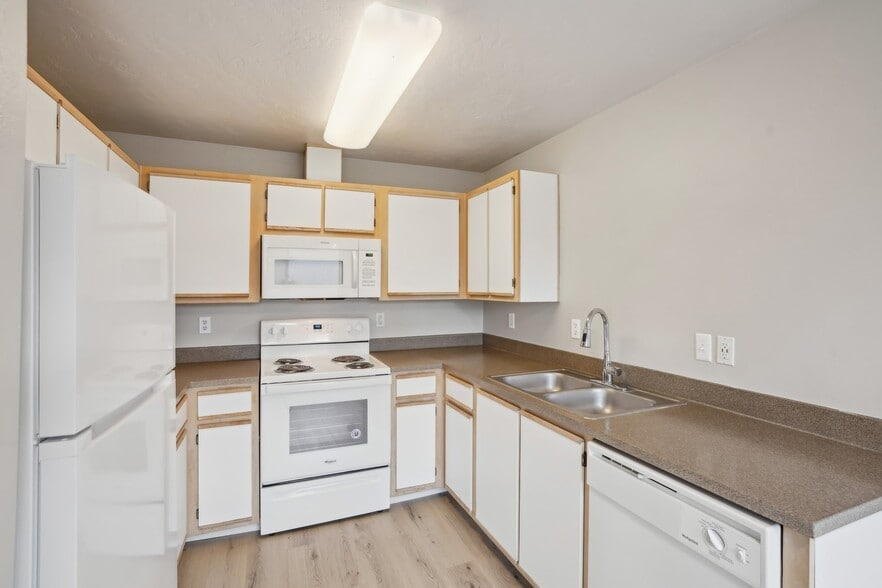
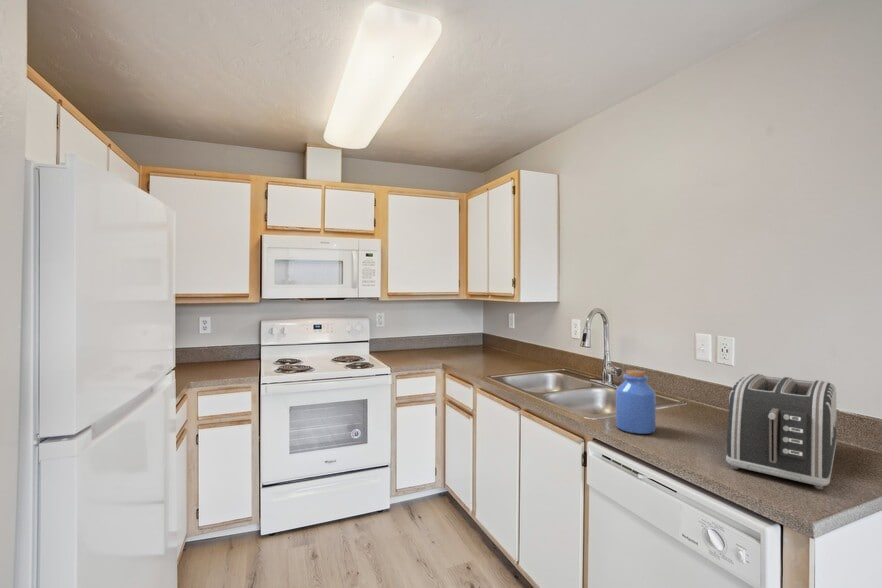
+ toaster [725,373,837,490]
+ jar [615,369,657,435]
